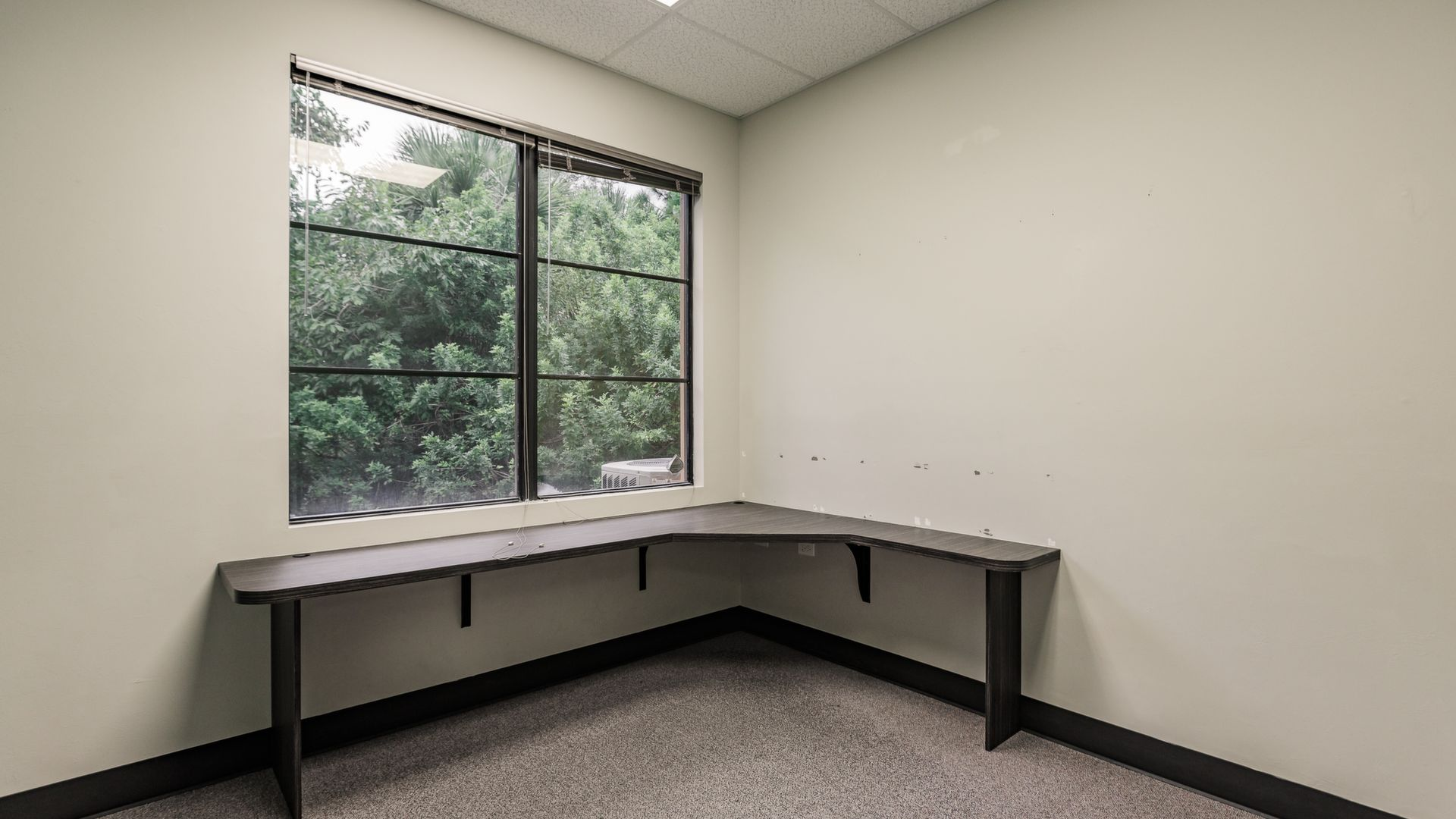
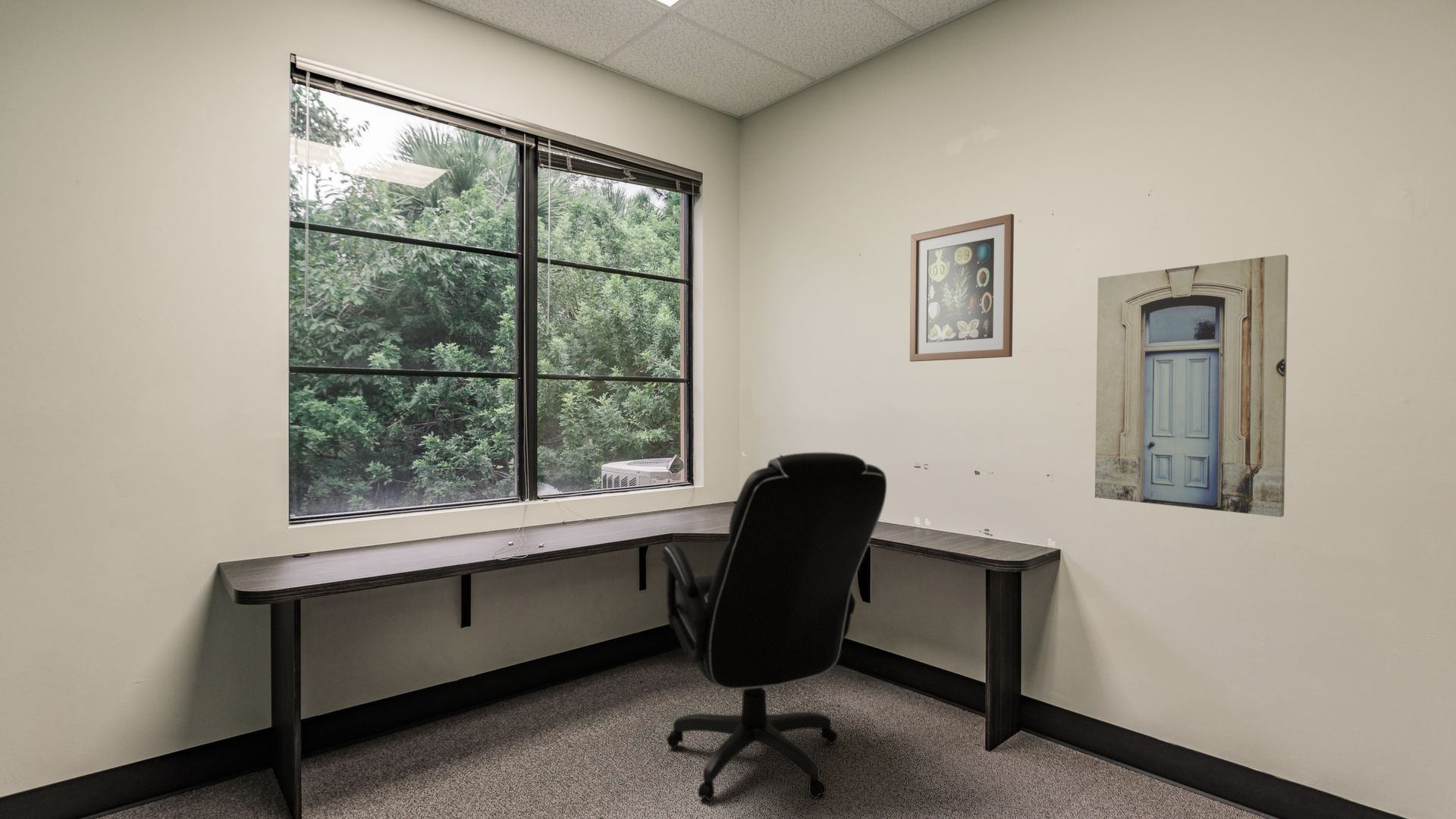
+ wall art [909,213,1015,362]
+ office chair [661,452,887,802]
+ wall art [1094,253,1289,518]
